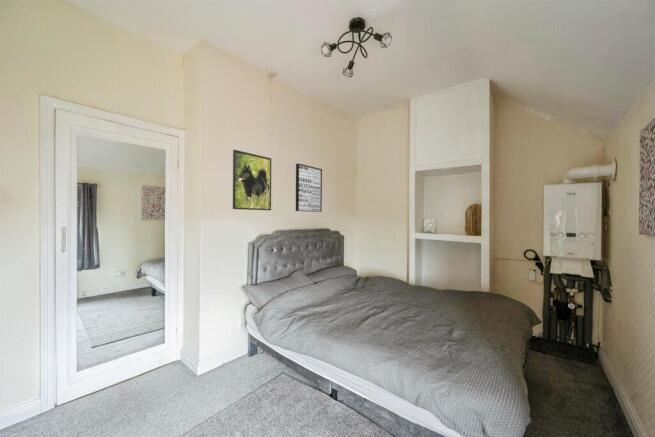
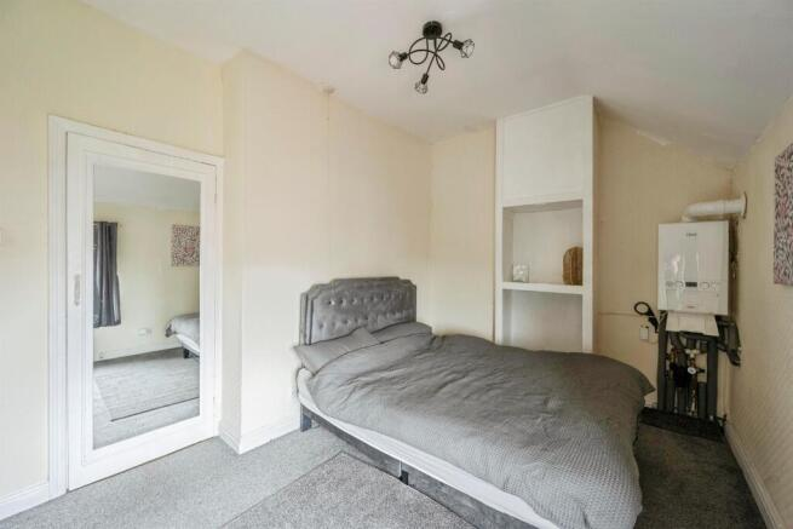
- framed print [232,149,272,211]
- wall art [295,162,323,213]
